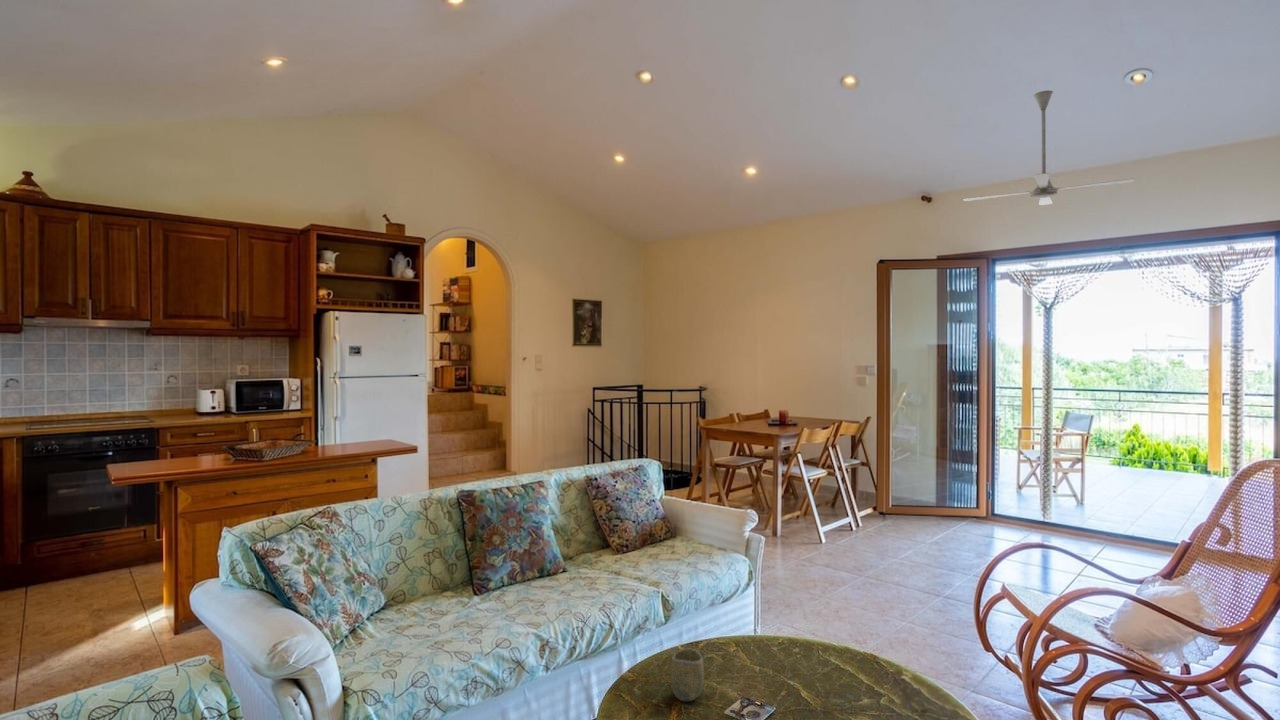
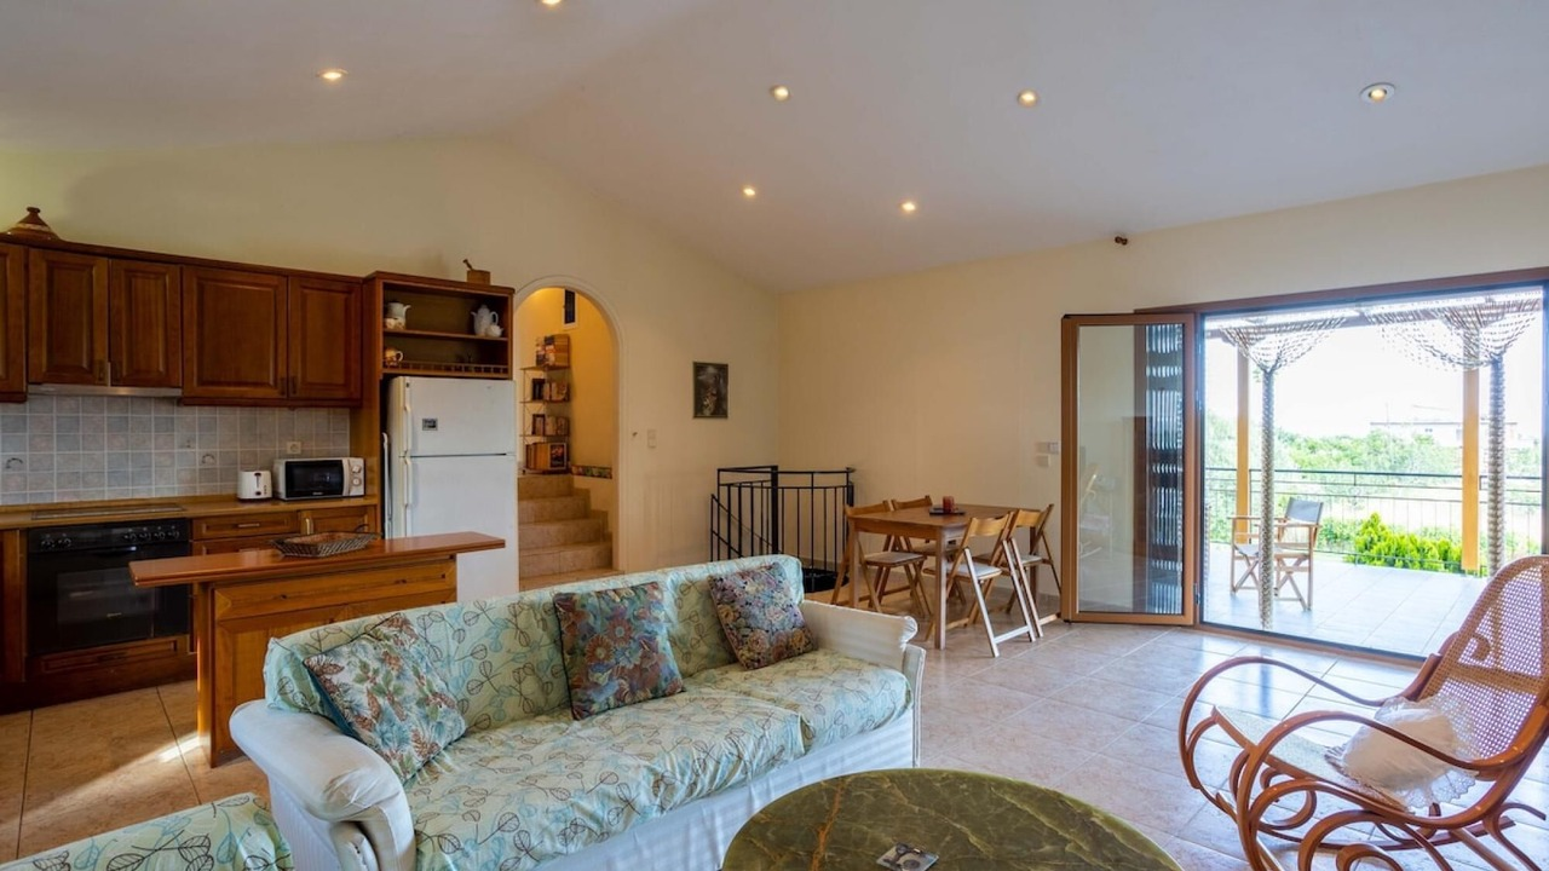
- ceiling fan [962,89,1135,206]
- cup [670,647,705,702]
